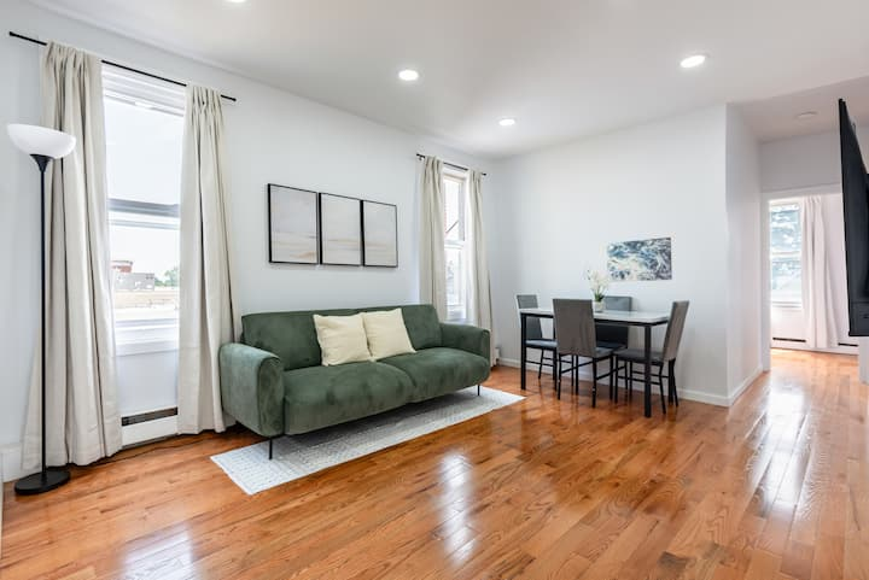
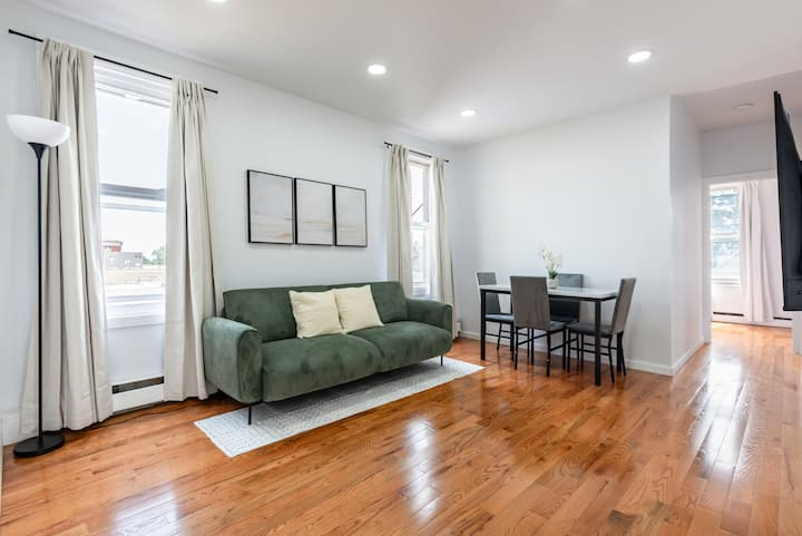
- wall art [606,236,673,283]
